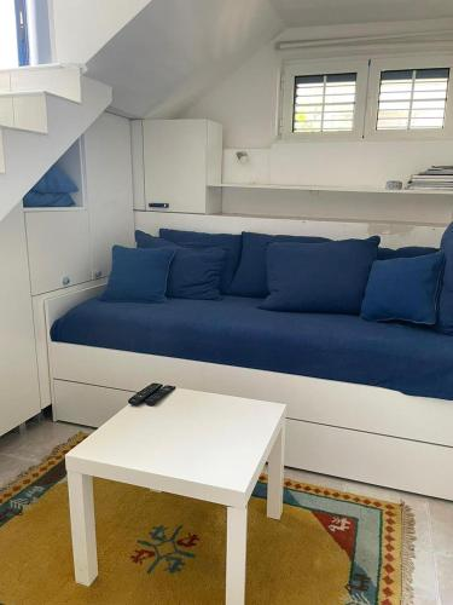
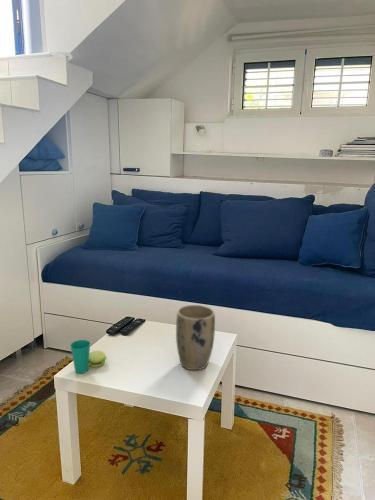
+ plant pot [175,304,216,371]
+ cup [69,339,107,374]
